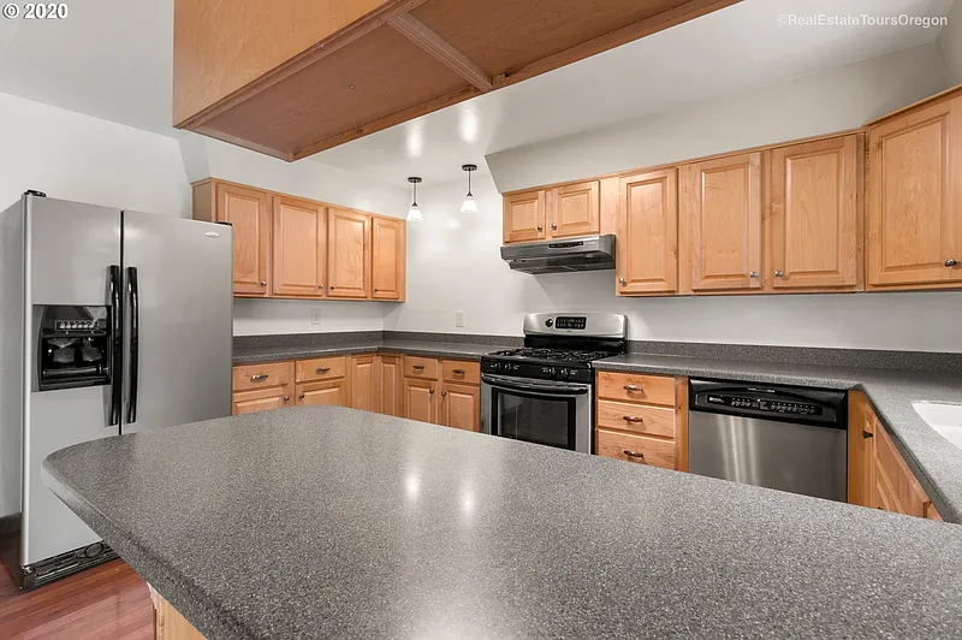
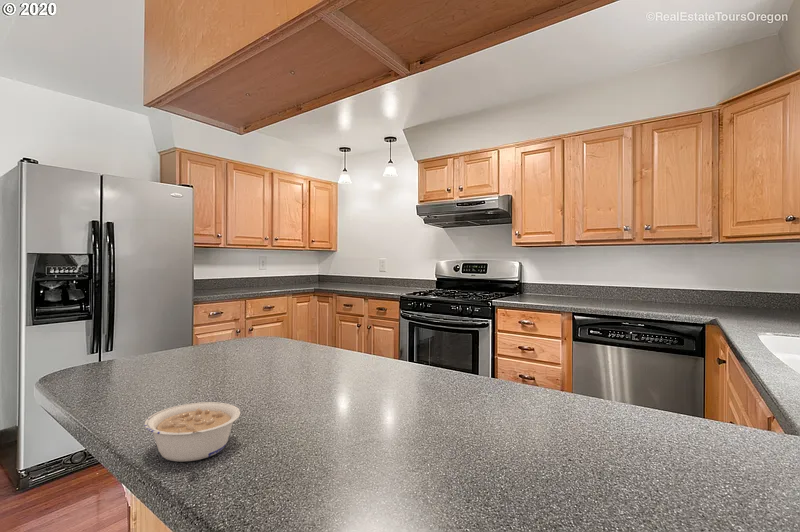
+ legume [143,401,241,463]
